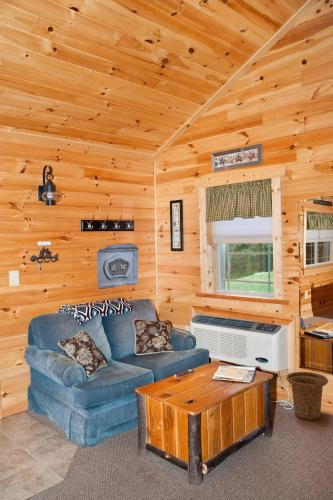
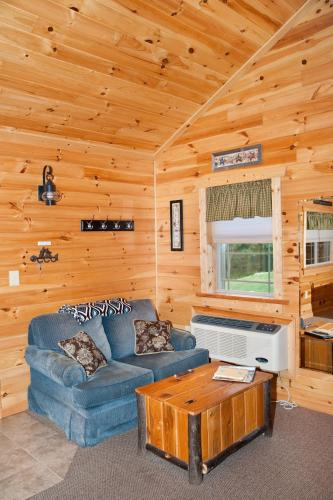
- relief panel [96,243,140,290]
- basket [285,371,329,421]
